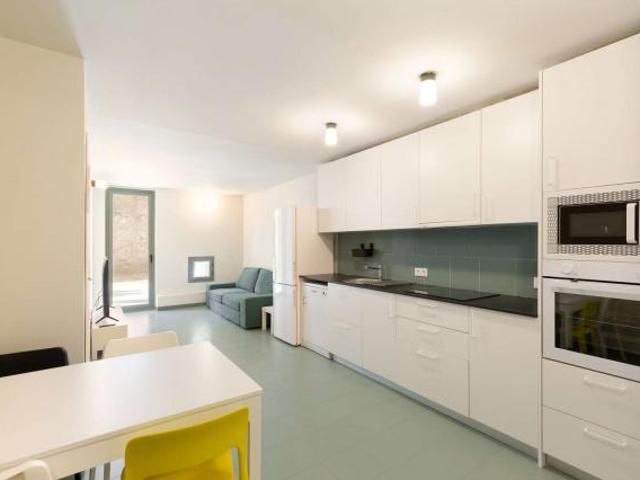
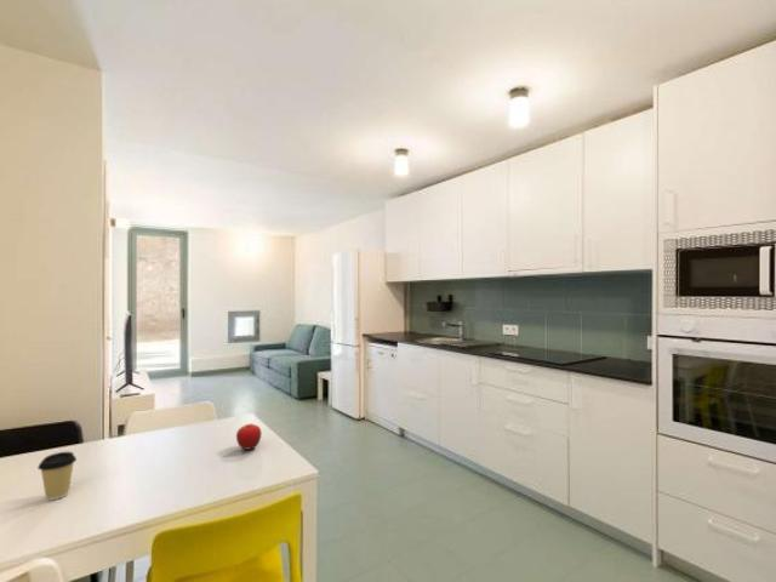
+ coffee cup [36,451,78,501]
+ fruit [235,423,263,451]
